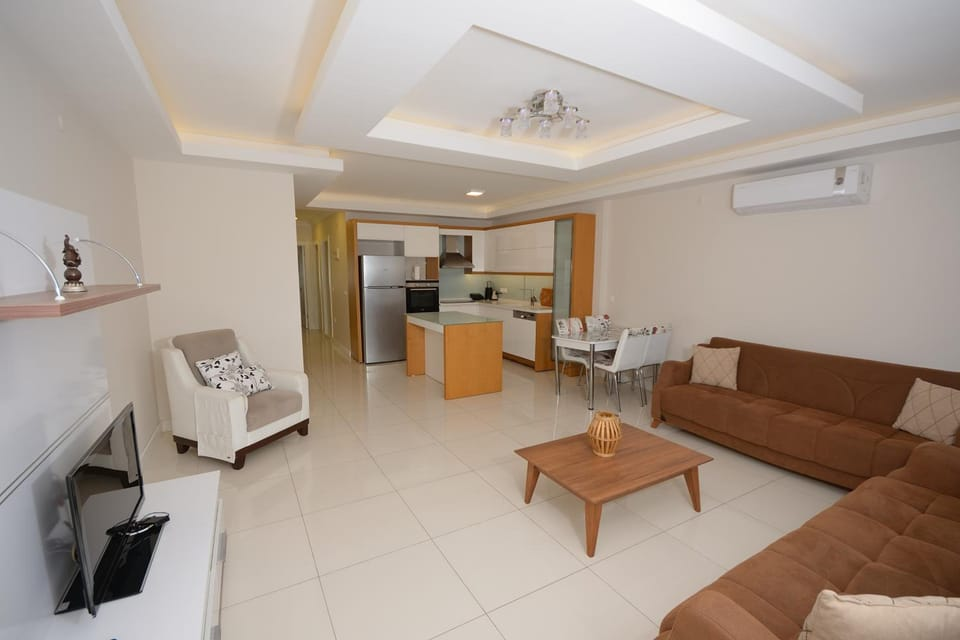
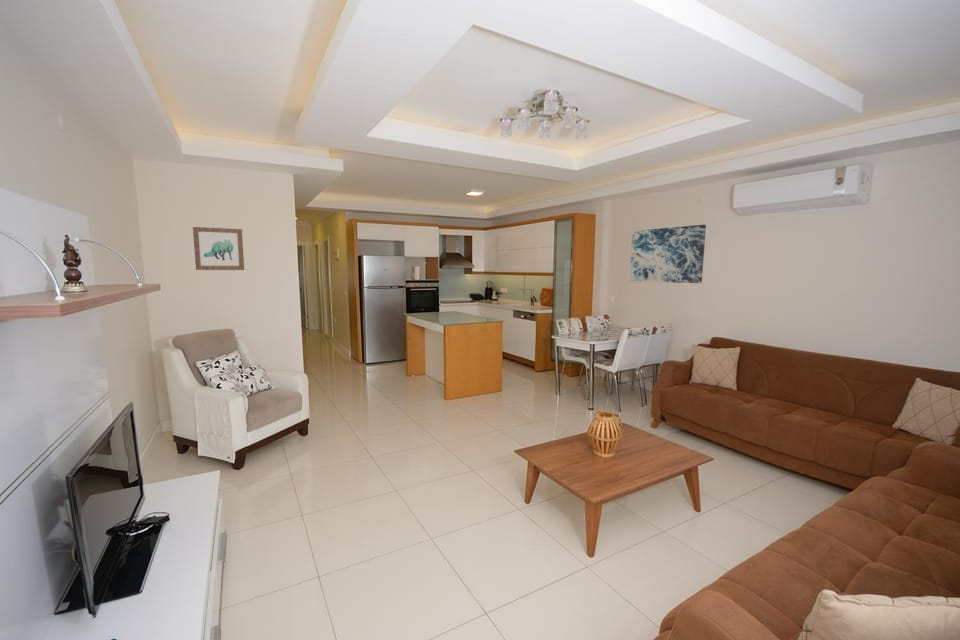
+ wall art [629,224,707,284]
+ wall art [192,226,245,271]
